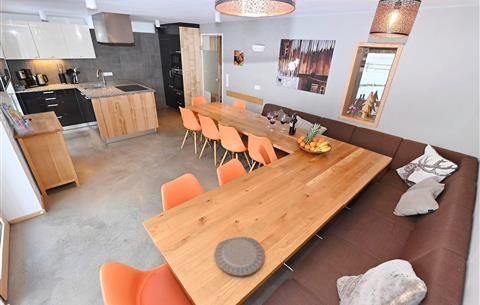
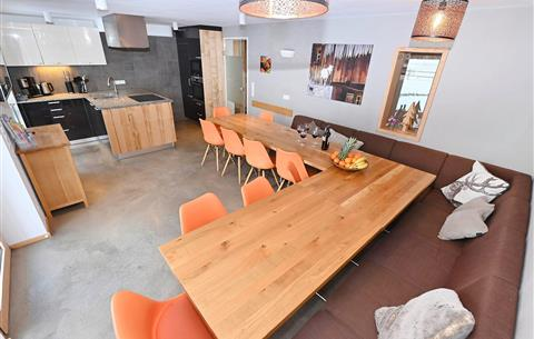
- chinaware [214,236,265,277]
